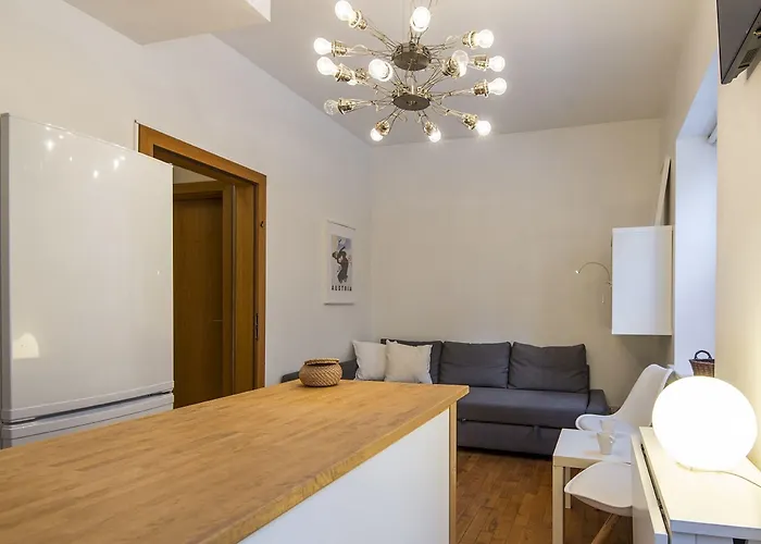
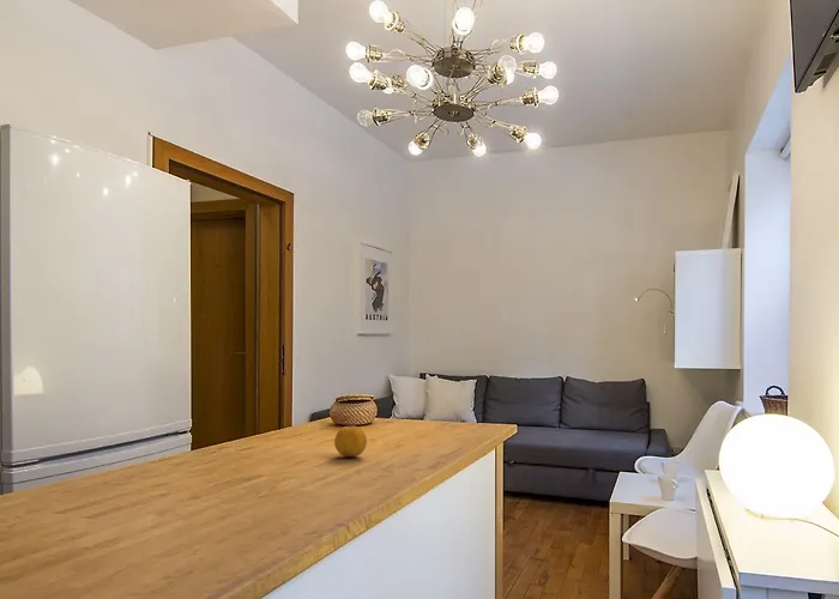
+ fruit [333,425,368,458]
